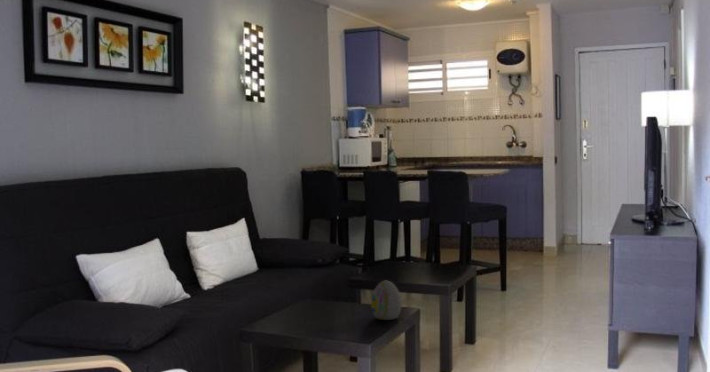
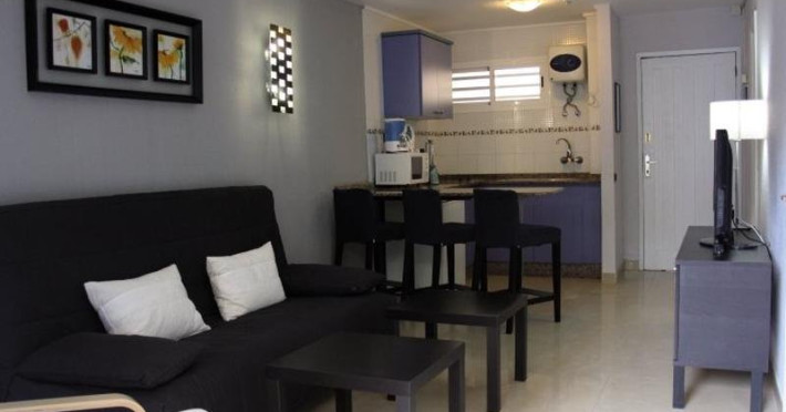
- decorative egg [370,280,403,321]
